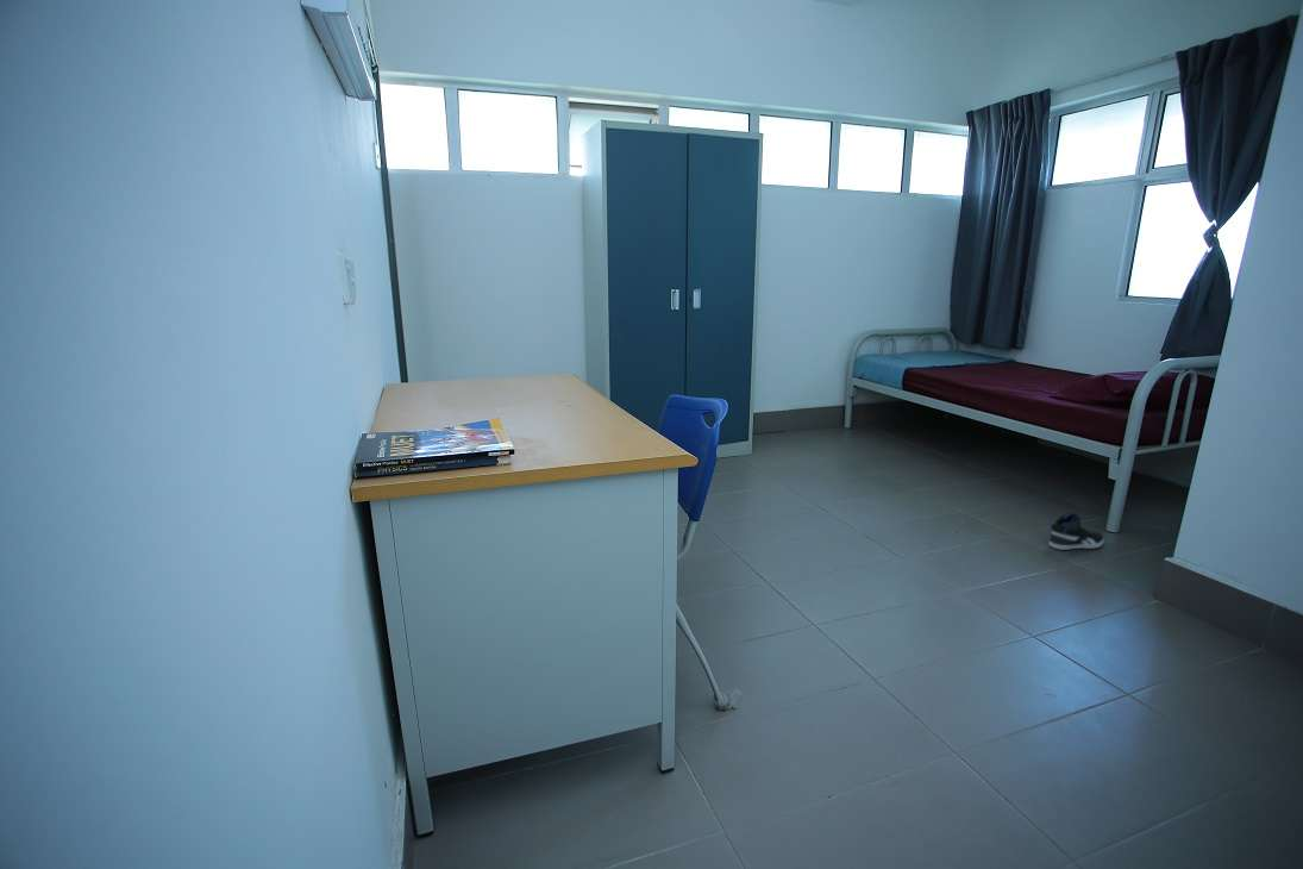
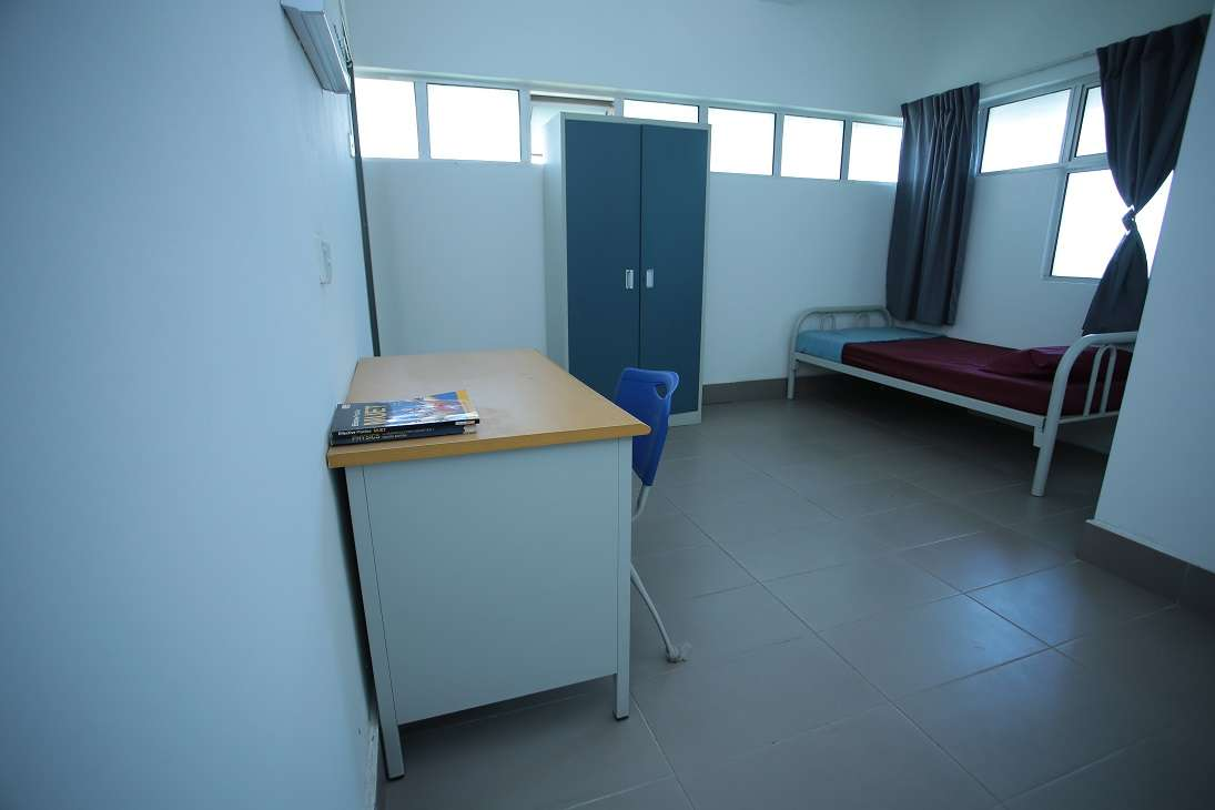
- sneaker [1048,512,1105,551]
